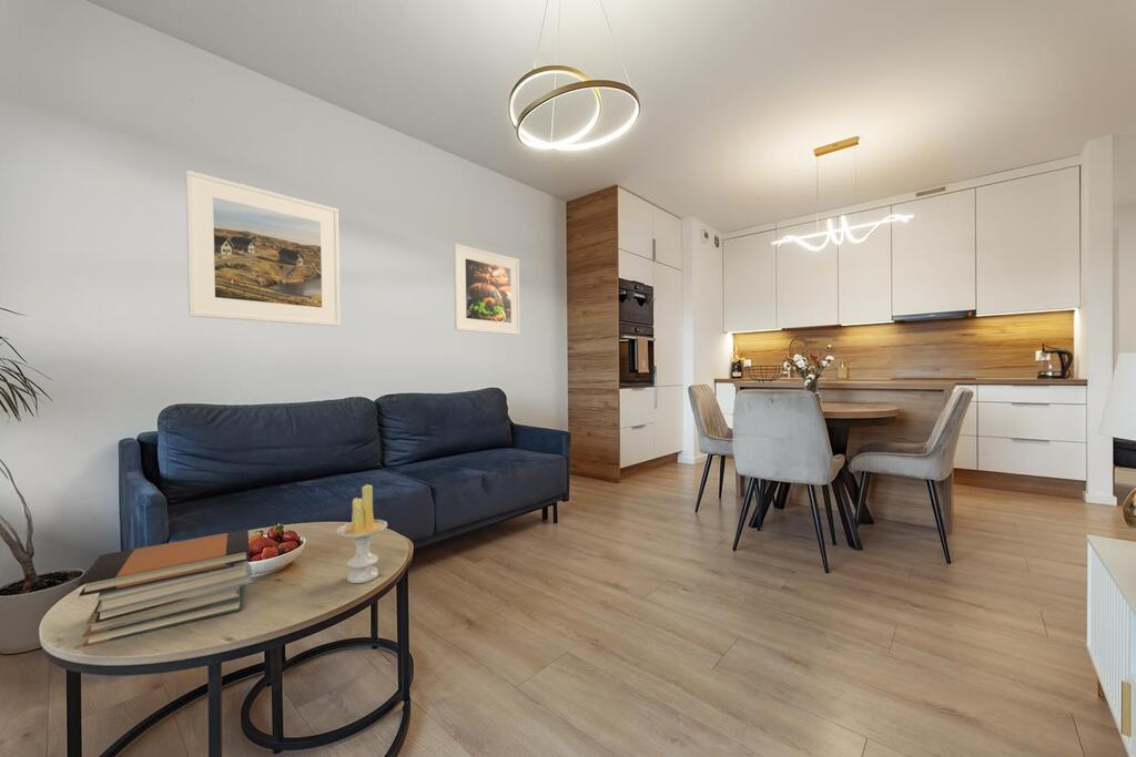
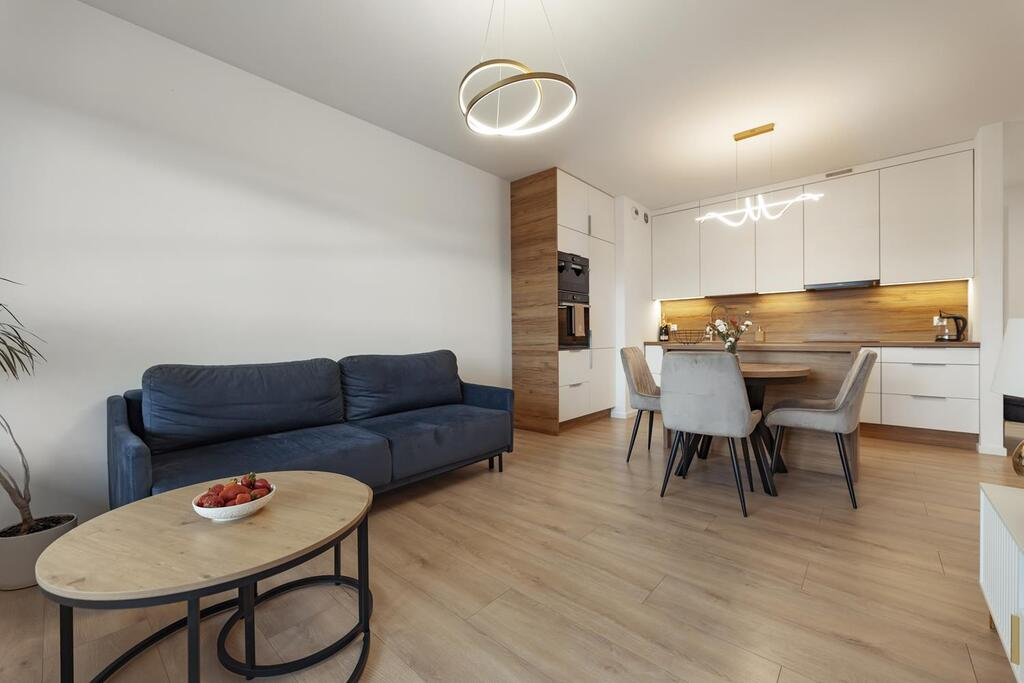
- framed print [453,243,521,336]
- candle [335,483,388,584]
- book stack [78,529,254,648]
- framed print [184,168,342,327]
